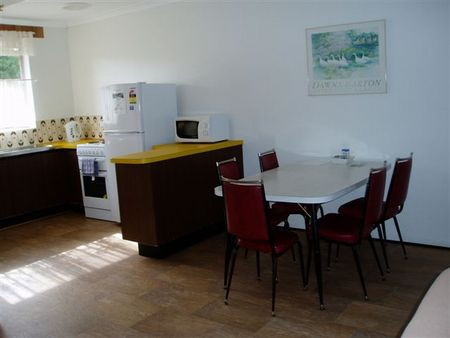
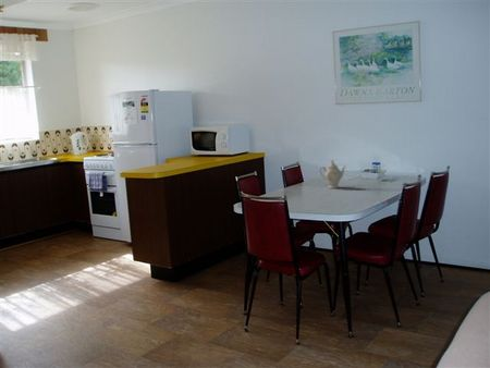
+ chinaware [319,159,347,189]
